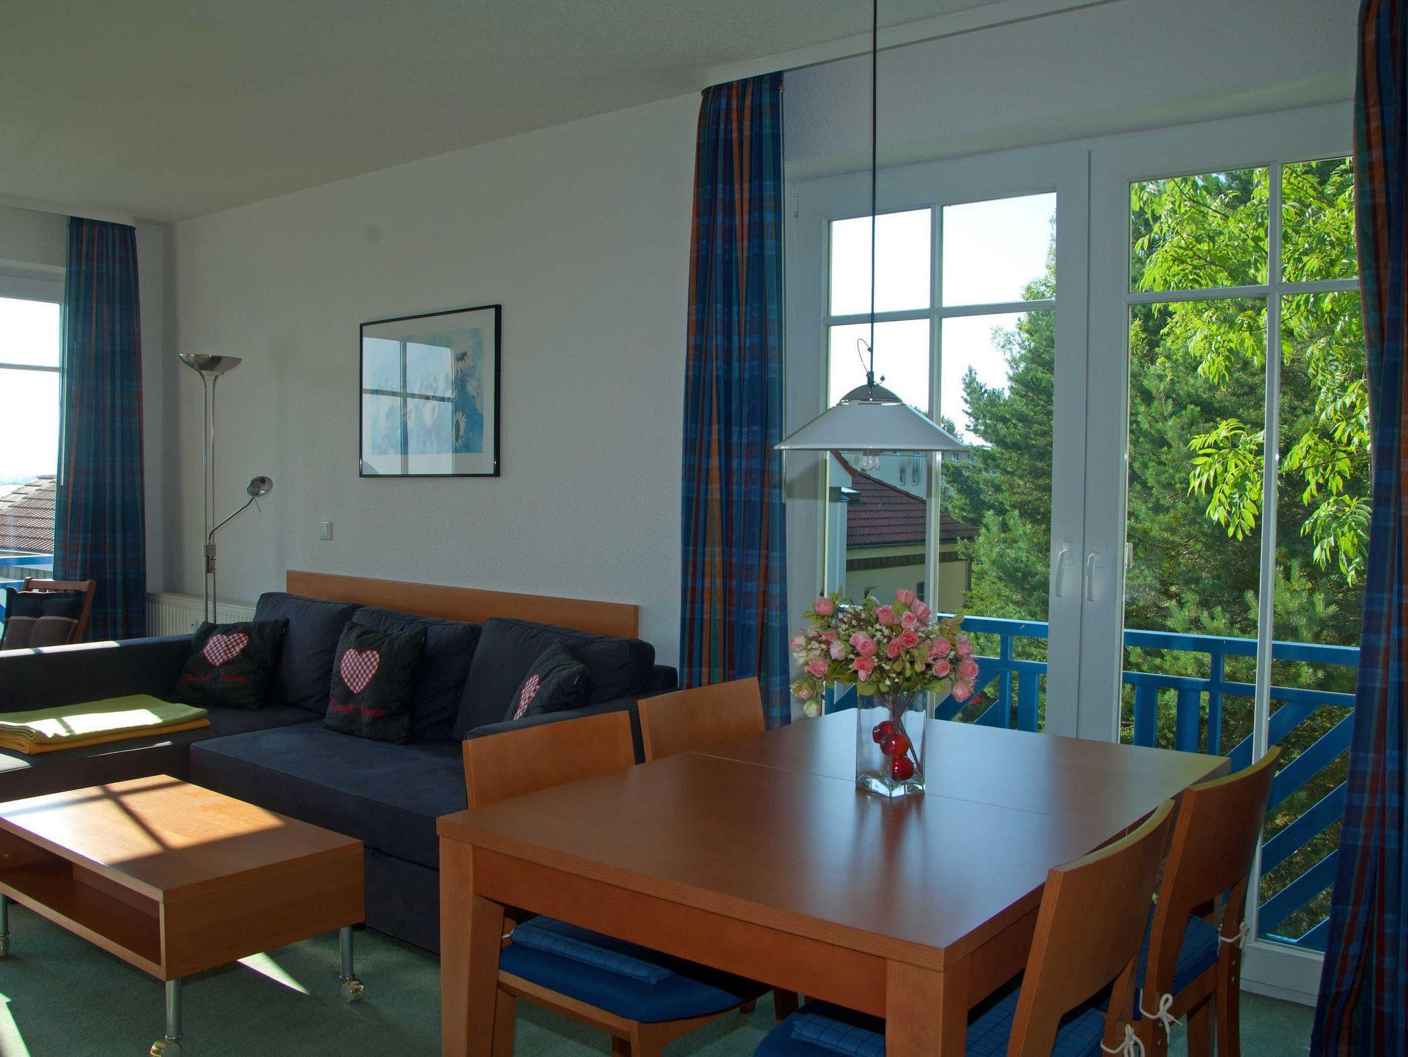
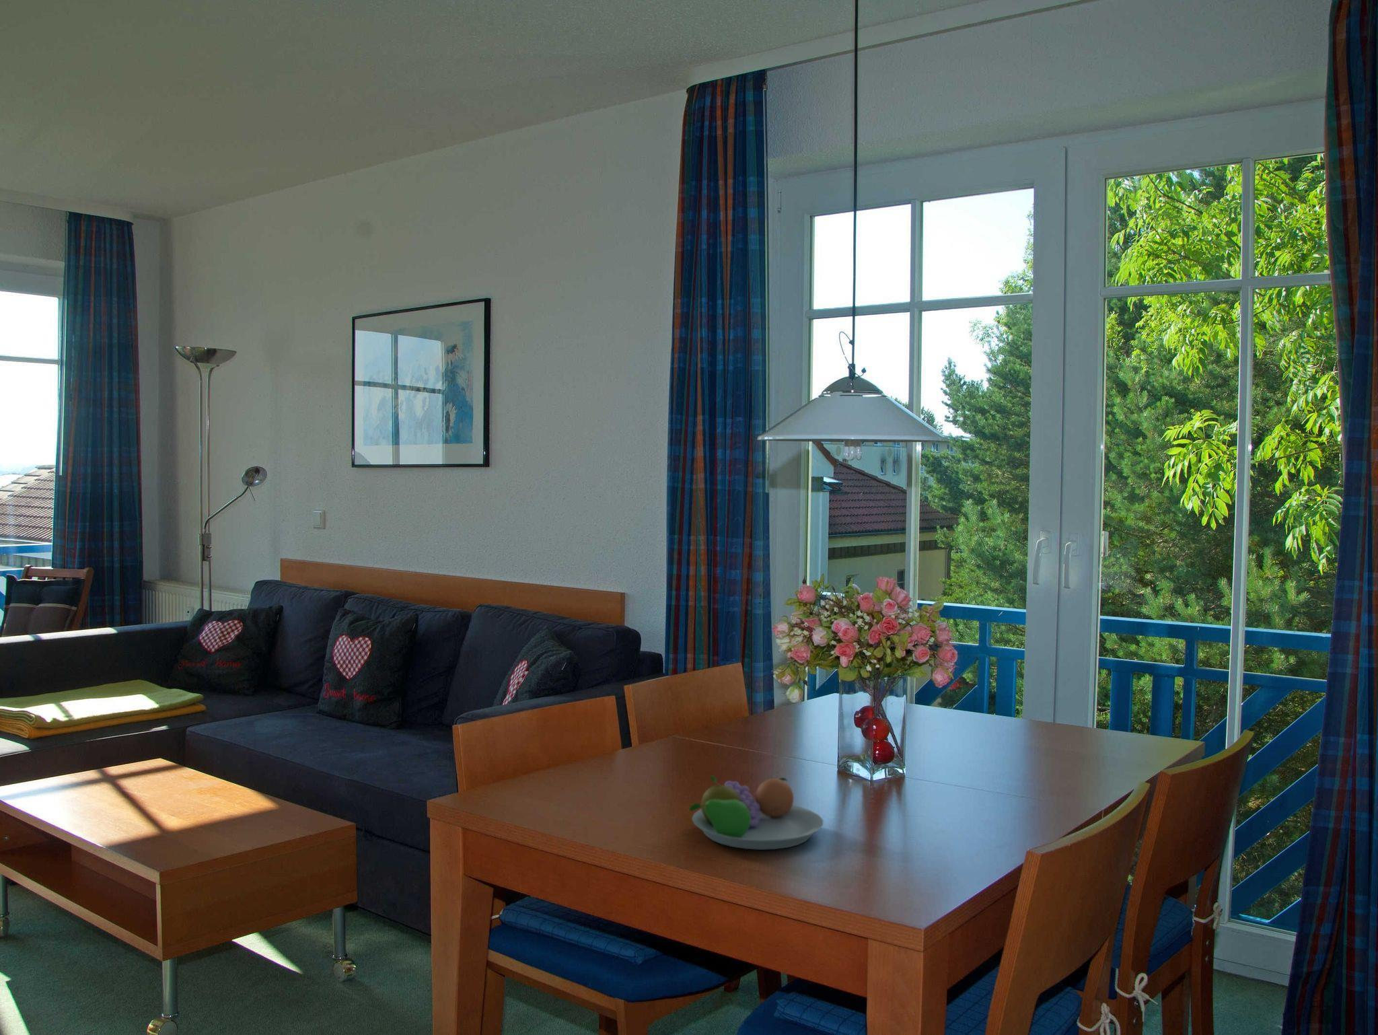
+ fruit bowl [689,774,824,850]
